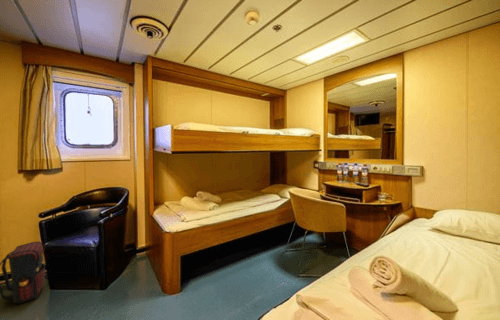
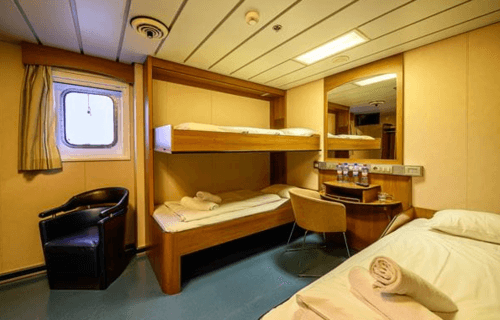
- satchel [0,240,46,304]
